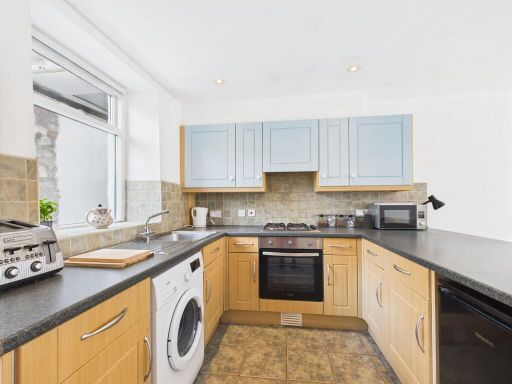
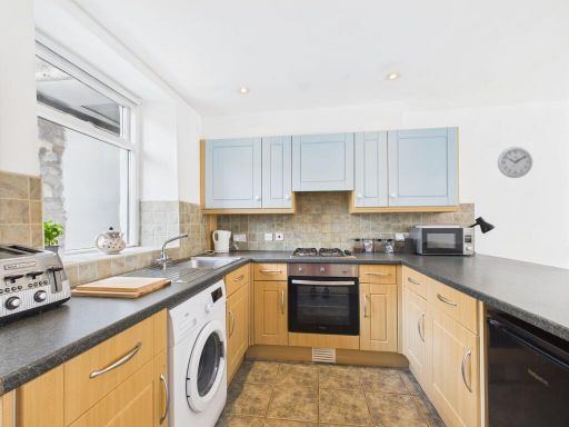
+ wall clock [497,146,533,179]
